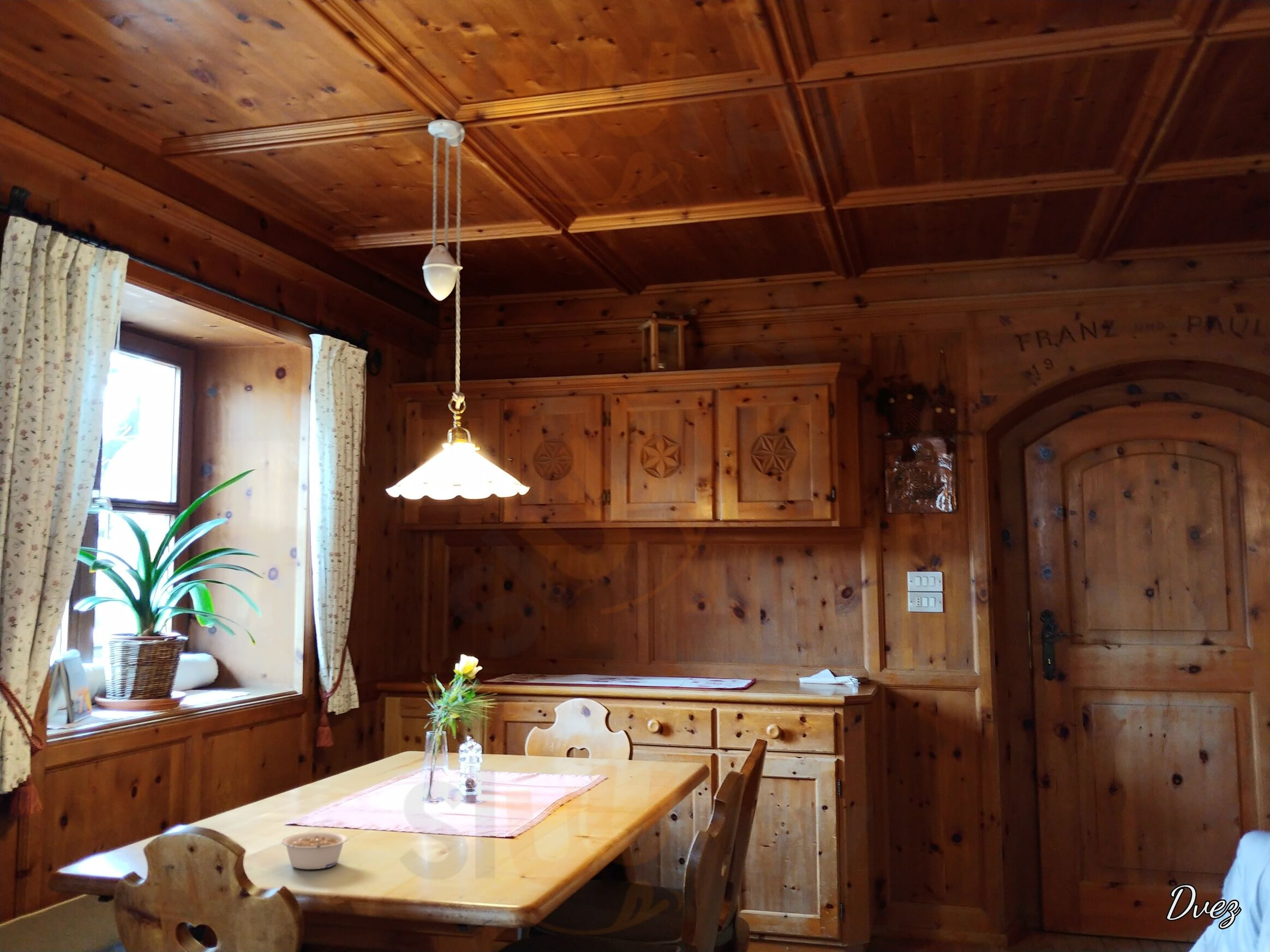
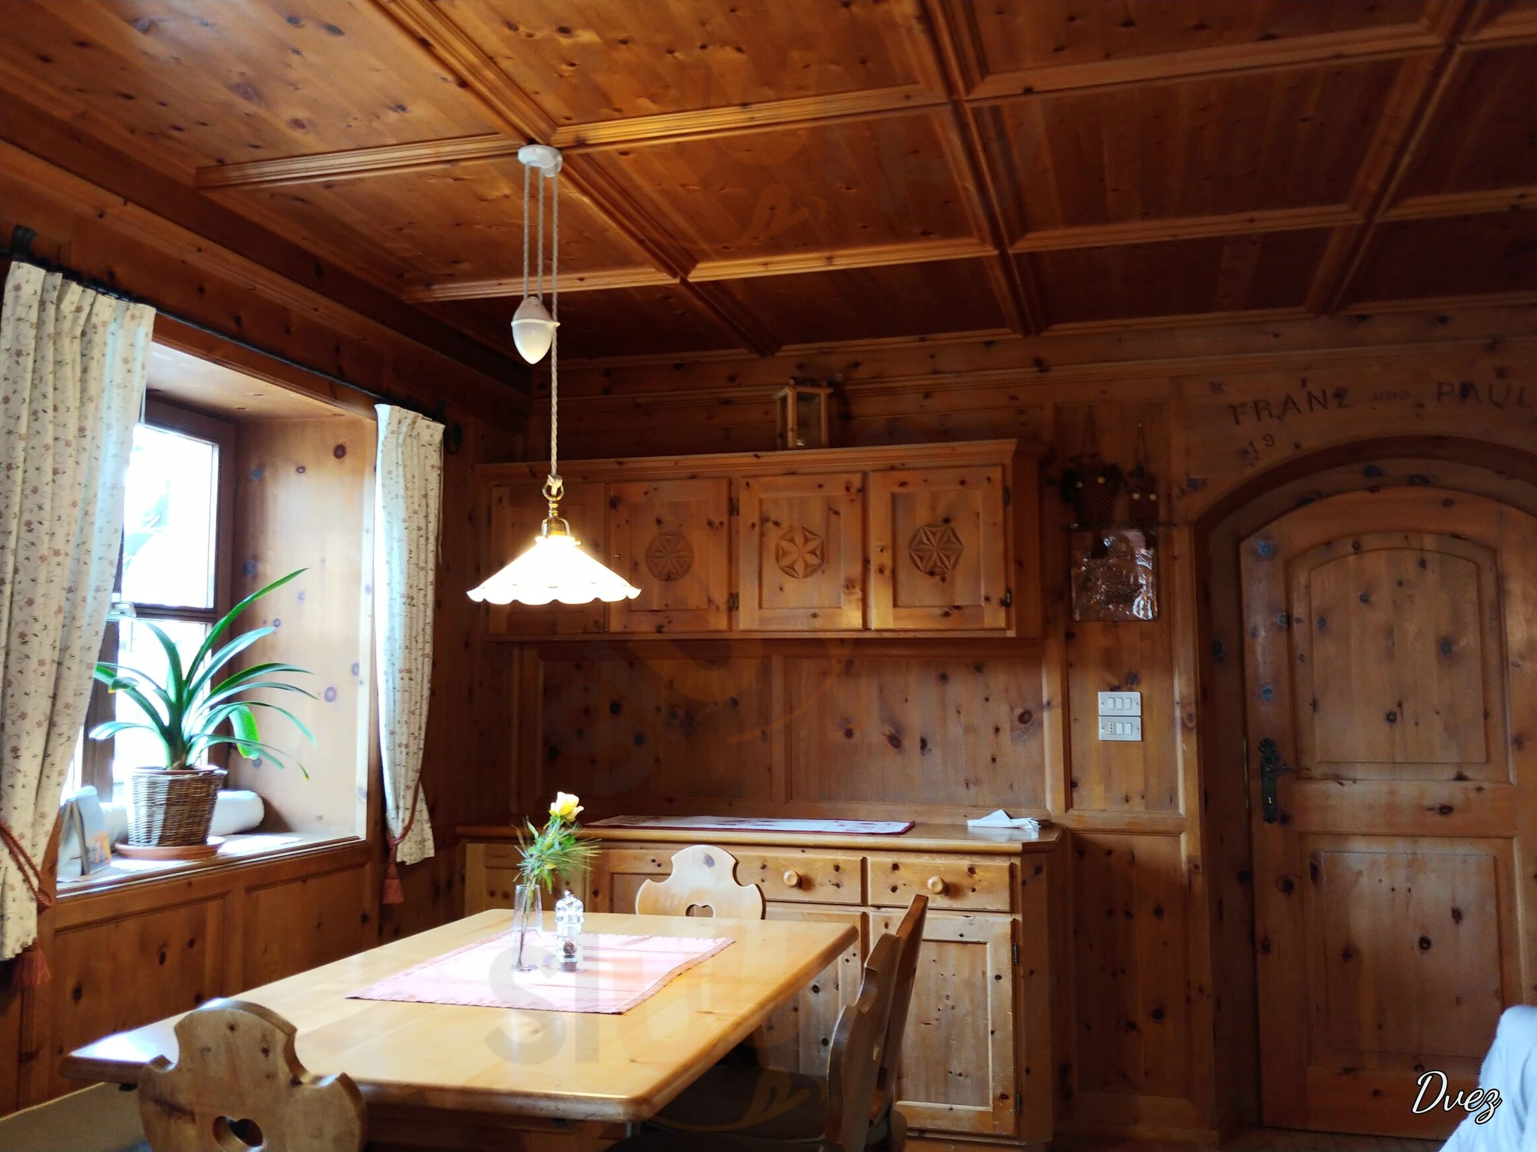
- legume [280,832,349,870]
